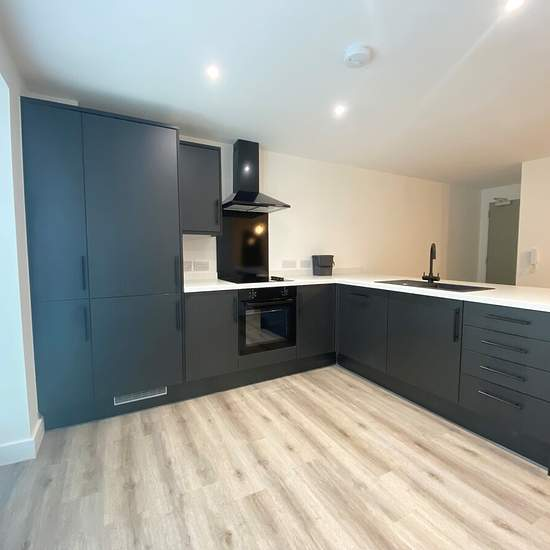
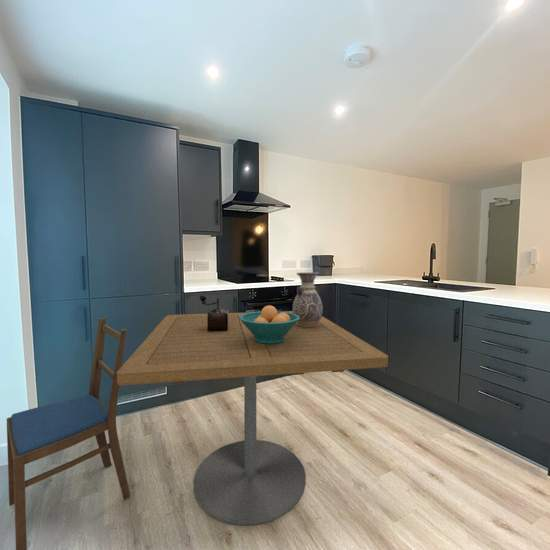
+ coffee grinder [198,294,229,332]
+ vase [291,271,324,327]
+ fruit bowl [239,305,300,344]
+ dining table [117,310,389,526]
+ dining chair [6,317,131,550]
